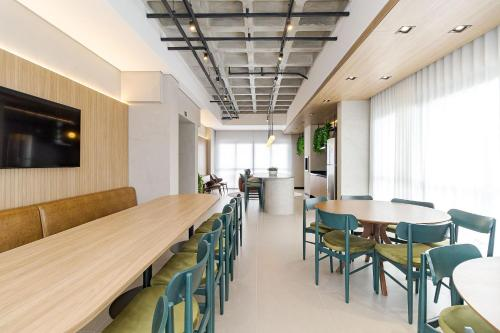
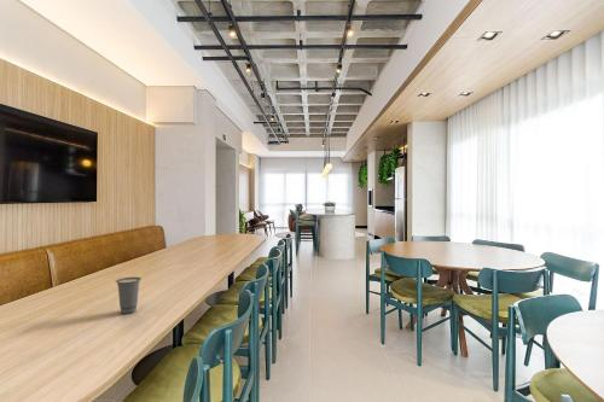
+ cup [115,276,143,315]
